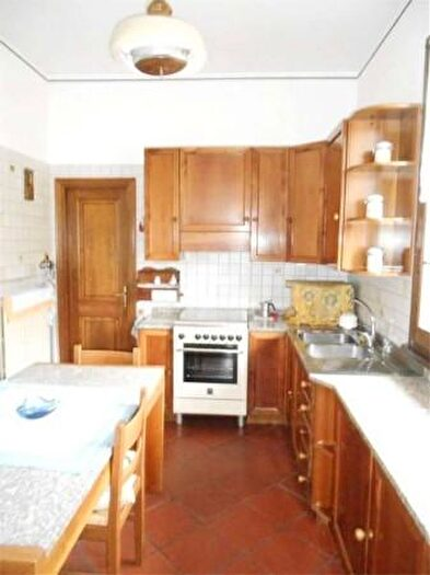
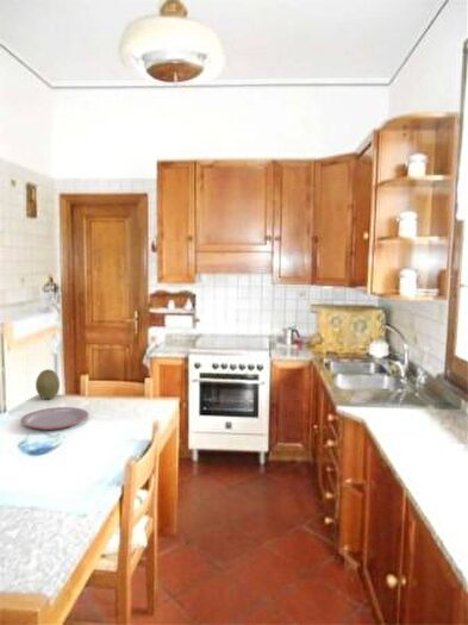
+ fruit [35,368,61,400]
+ plate [19,406,89,431]
